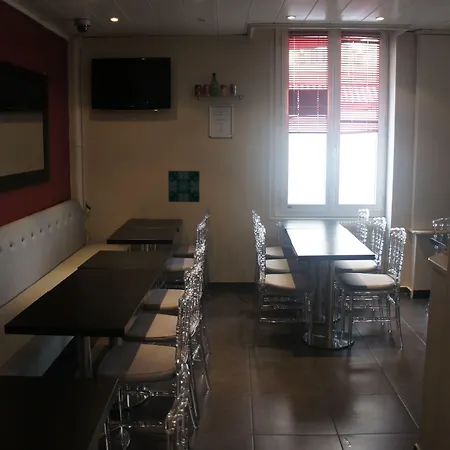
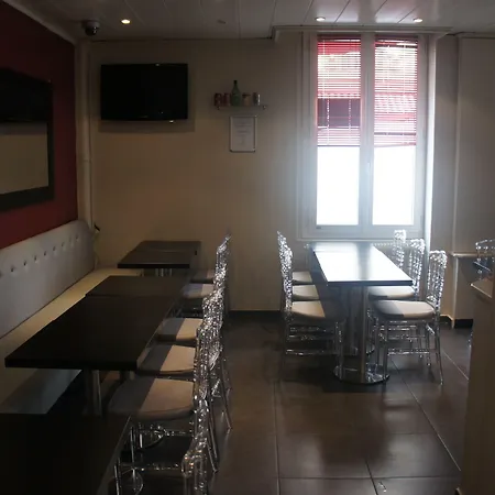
- wall art [167,170,201,203]
